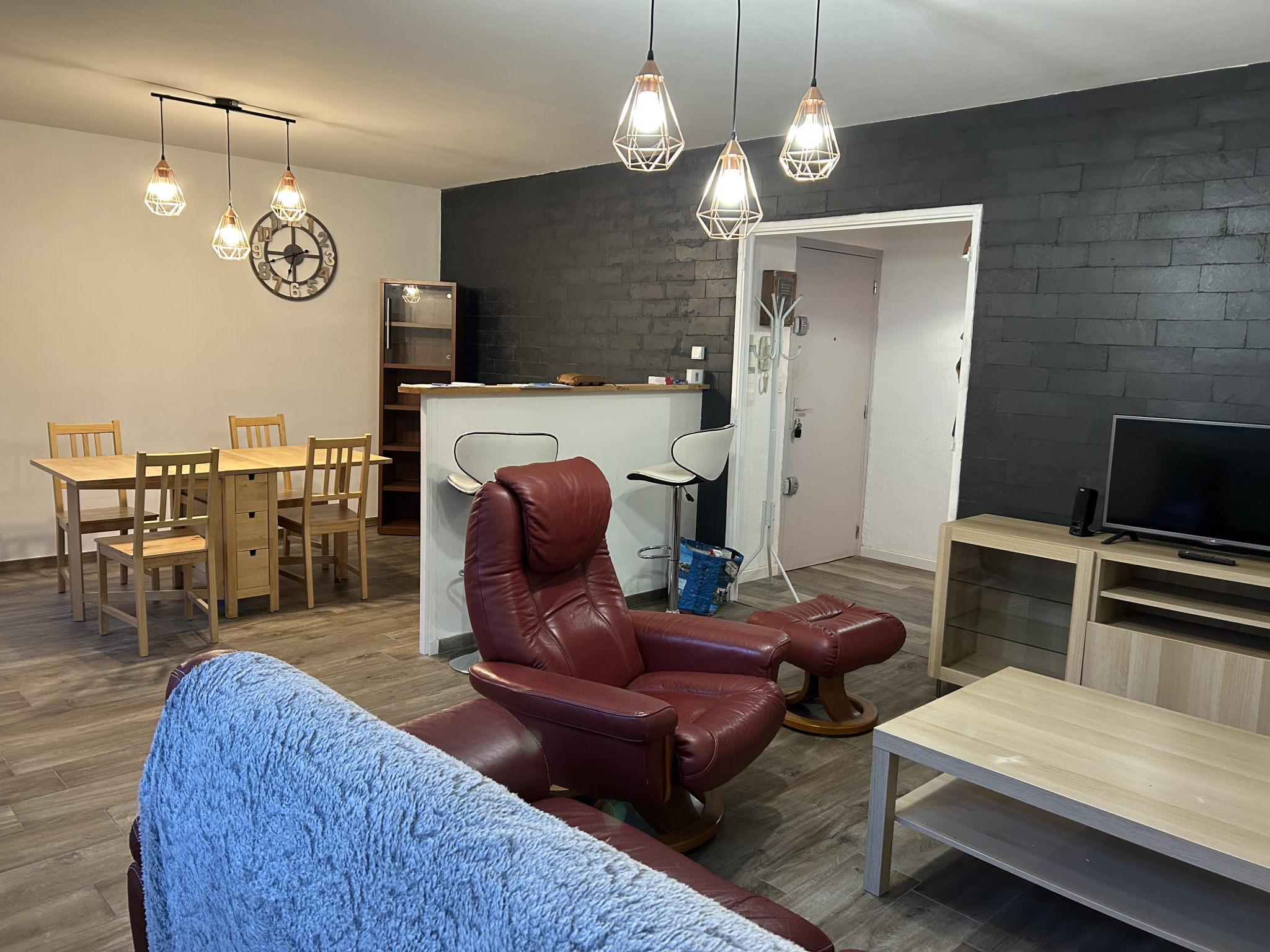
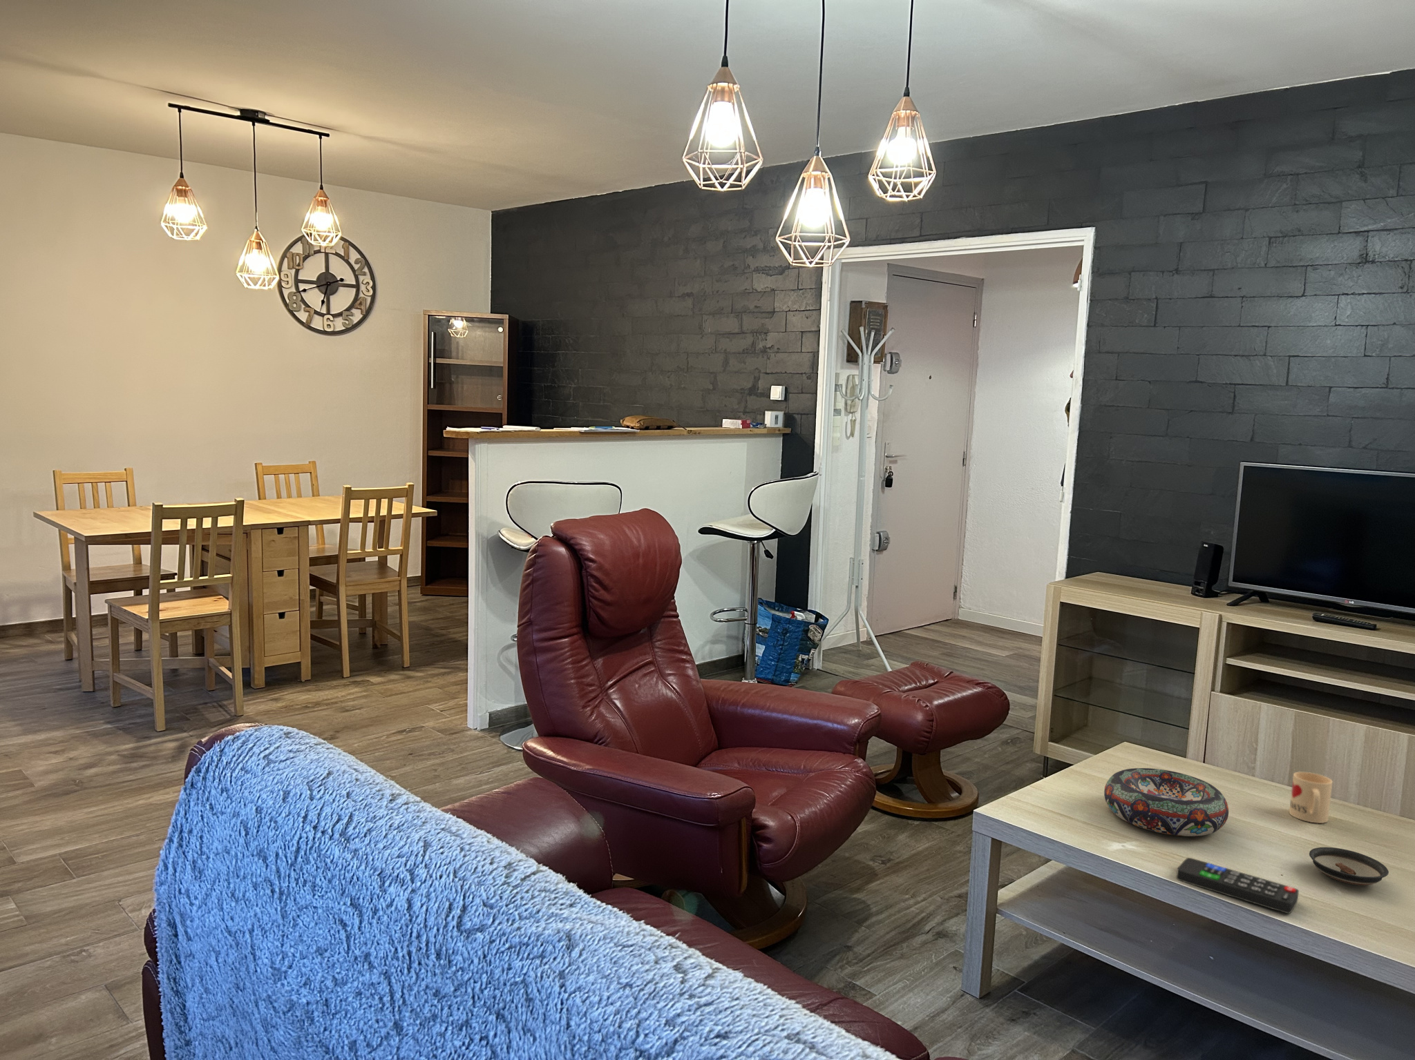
+ remote control [1175,857,1299,914]
+ saucer [1309,846,1389,886]
+ mug [1289,772,1334,824]
+ decorative bowl [1103,767,1229,837]
